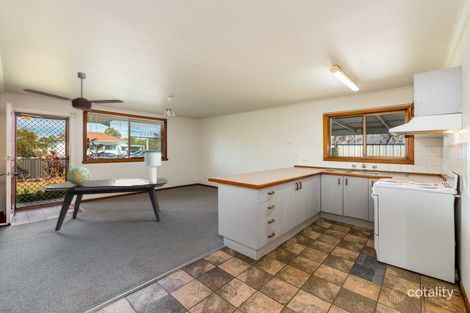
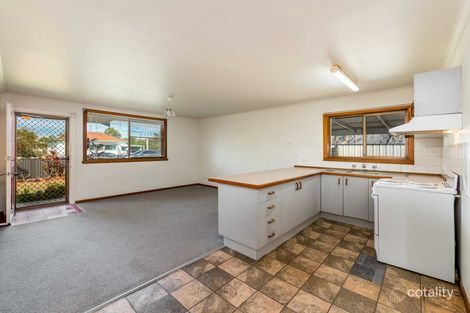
- dining table [43,177,168,232]
- ceiling fan [22,71,125,112]
- lamp [144,152,162,183]
- decorative globe [66,166,91,185]
